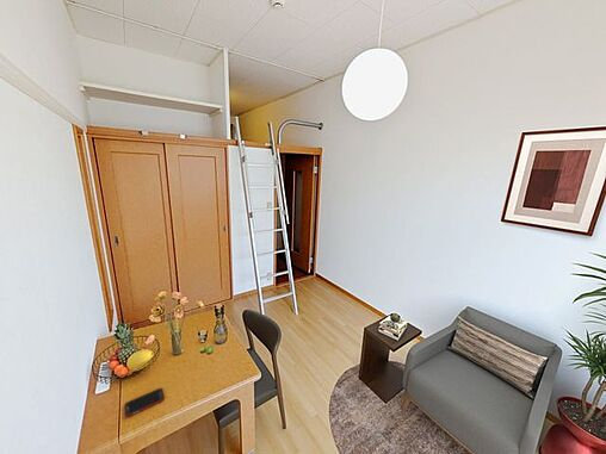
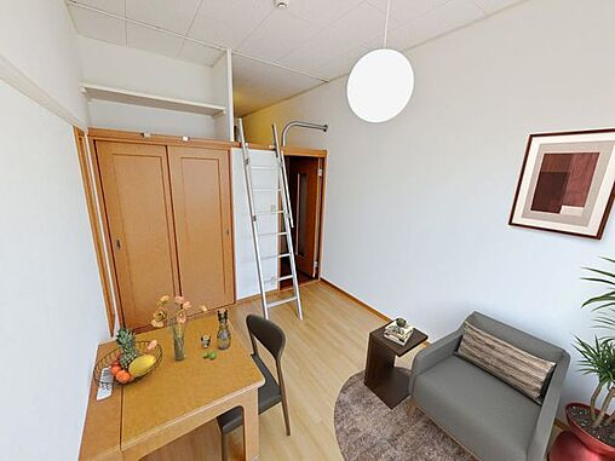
- cell phone [123,387,166,418]
